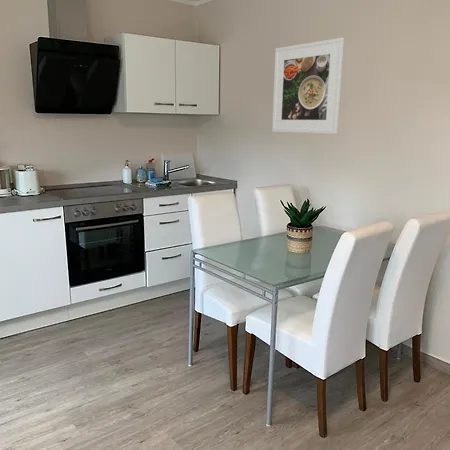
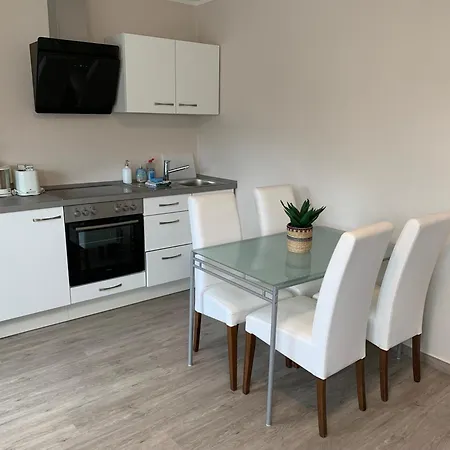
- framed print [271,37,345,135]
